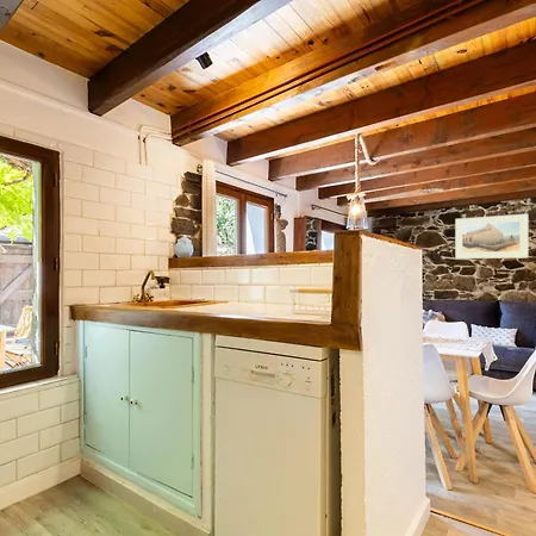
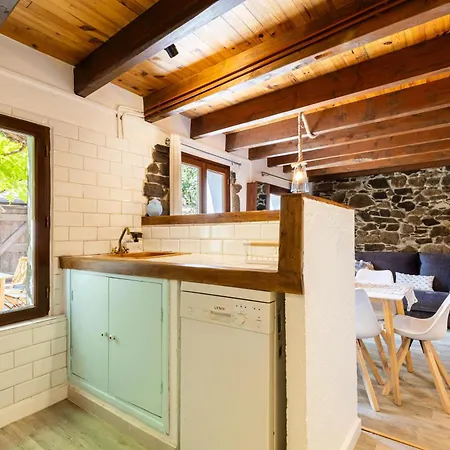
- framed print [454,213,529,260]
